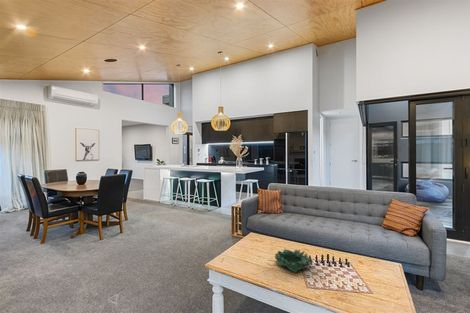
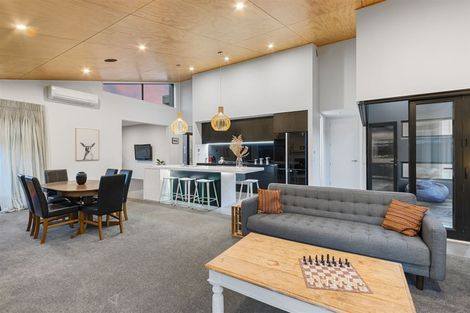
- decorative bowl [274,248,313,274]
